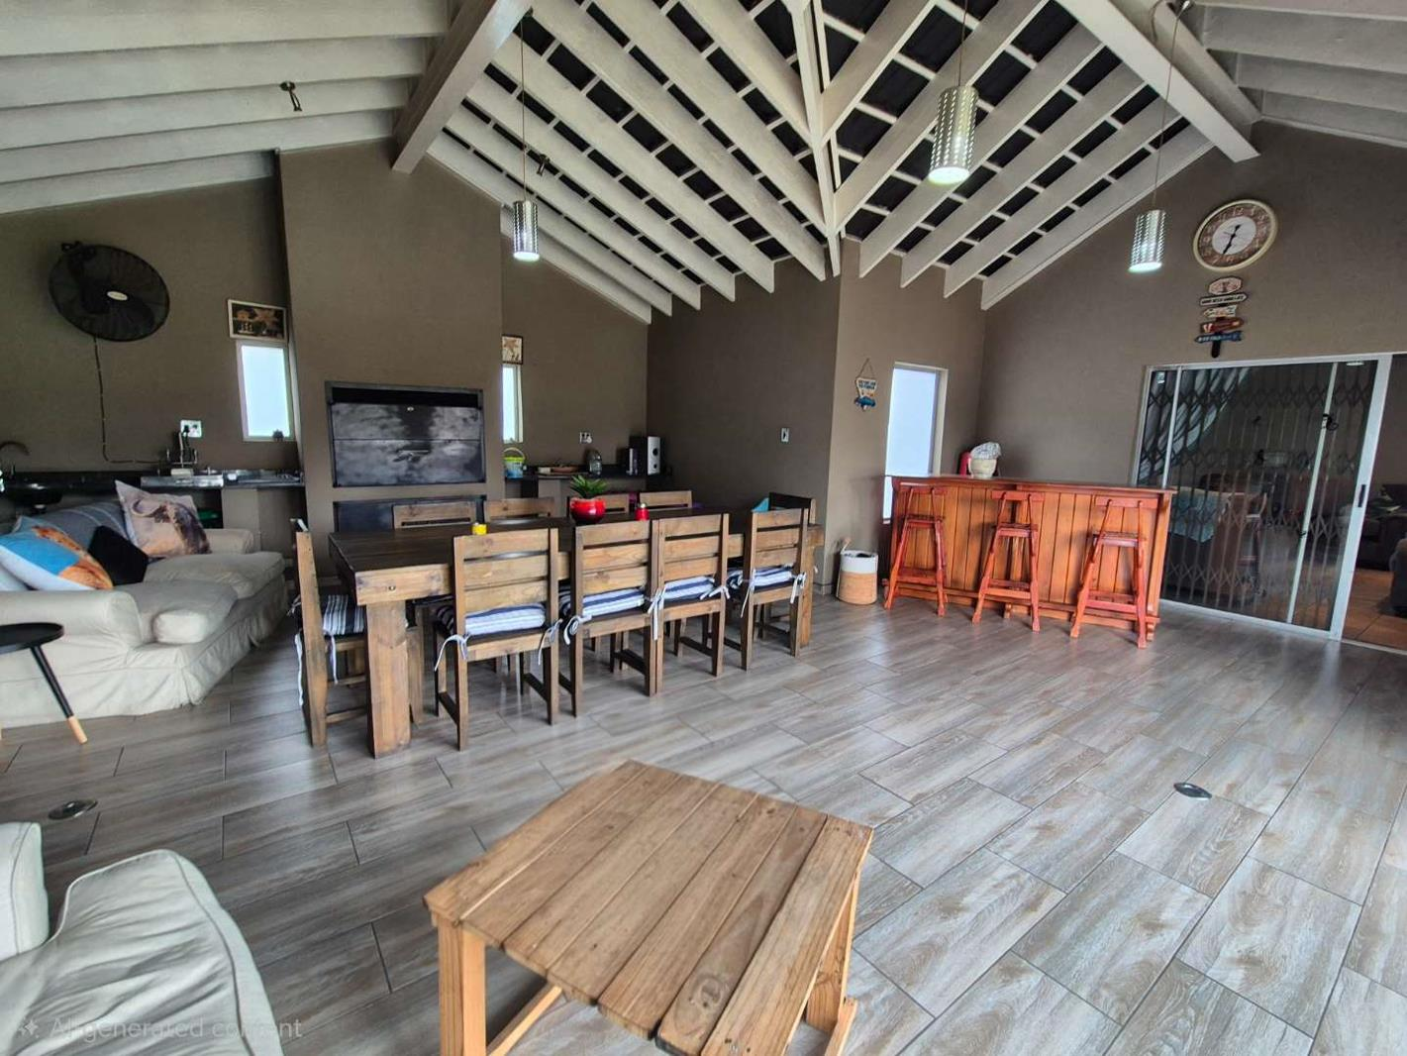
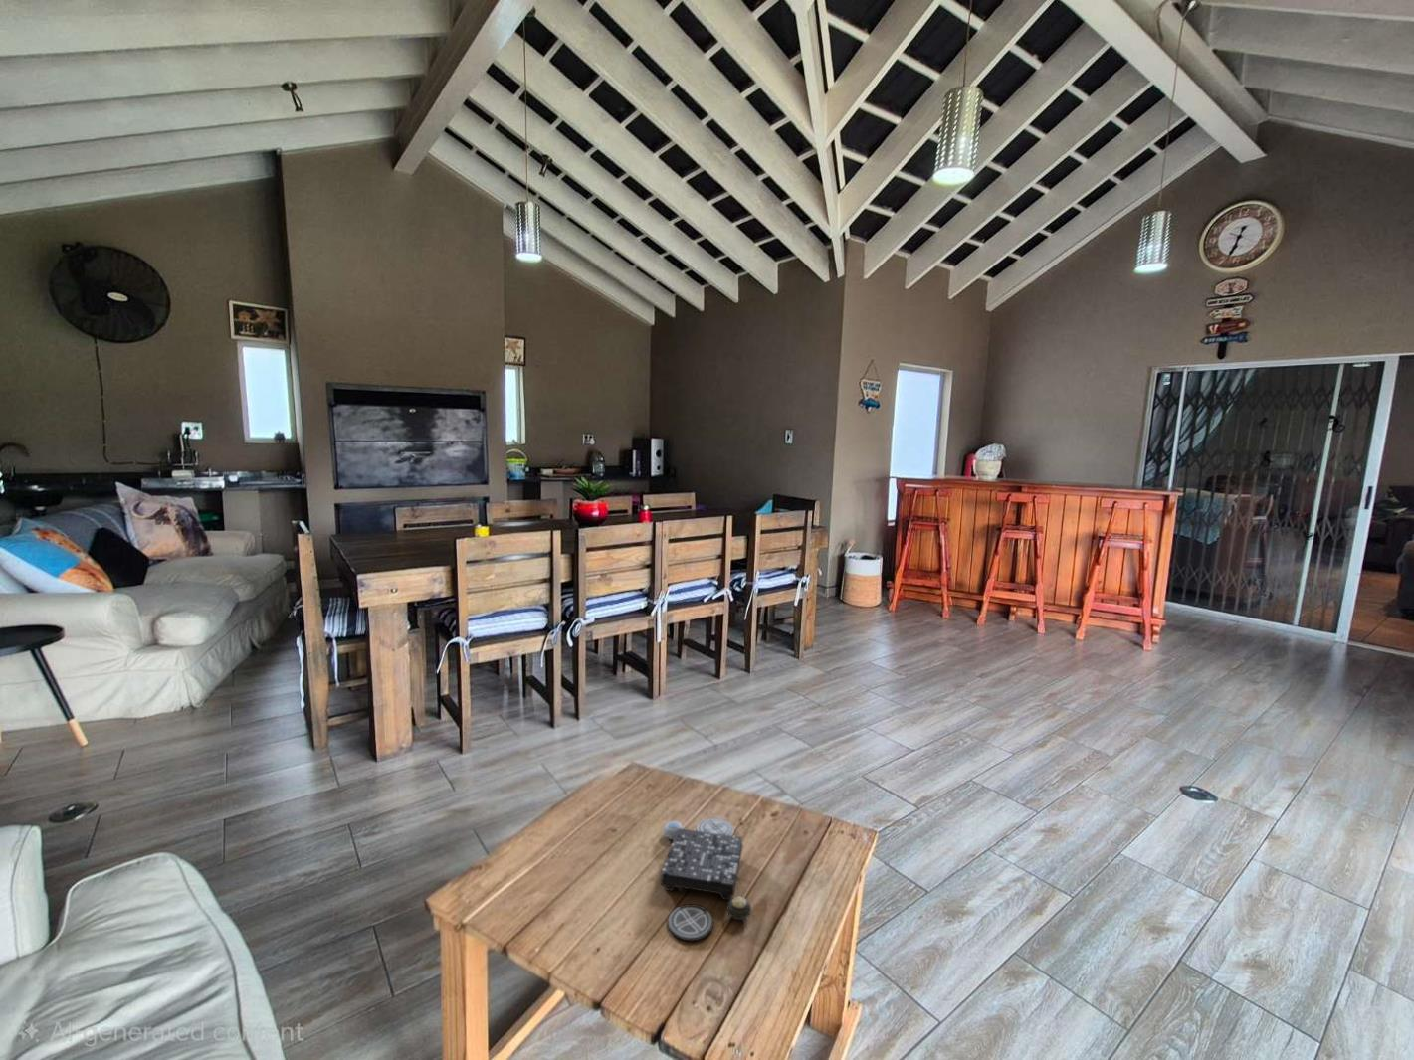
+ board game [659,817,752,942]
